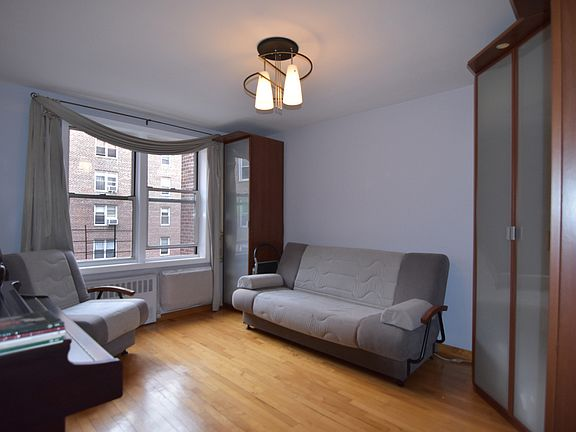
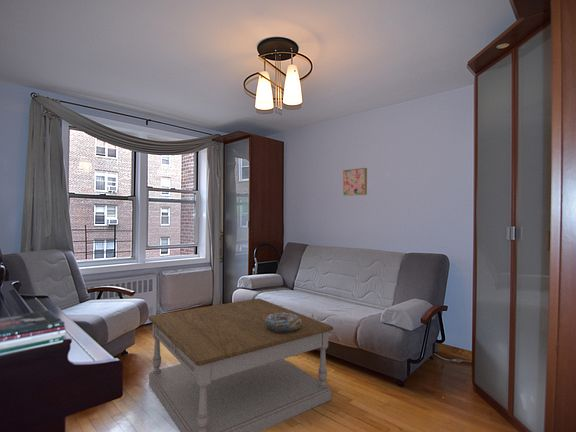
+ coffee table [147,297,334,432]
+ decorative bowl [265,313,301,332]
+ wall art [342,167,368,197]
